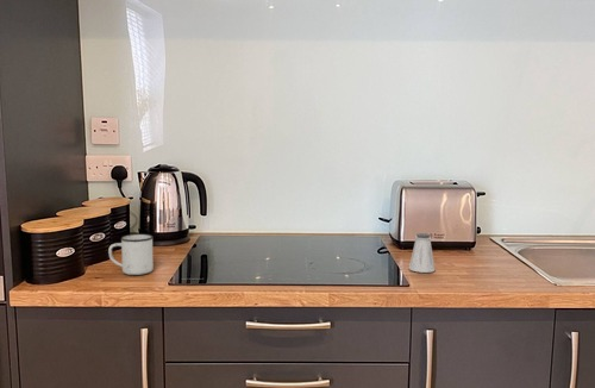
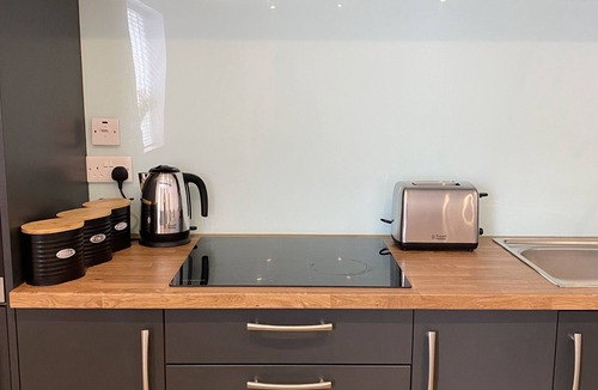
- mug [107,233,155,276]
- saltshaker [408,232,436,274]
